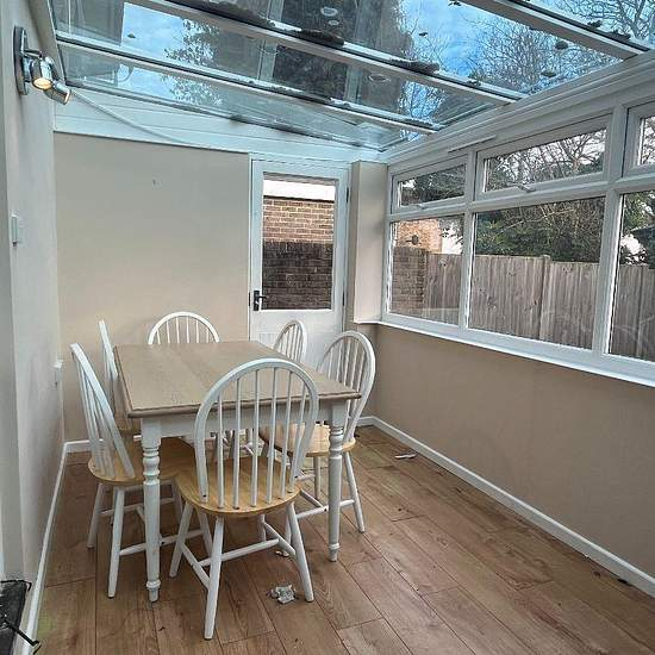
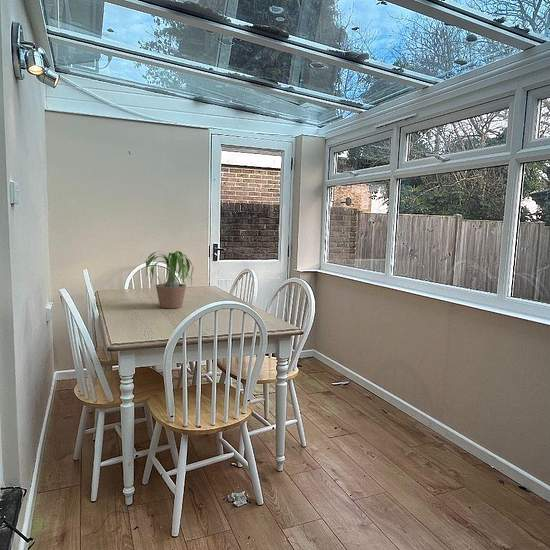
+ potted plant [143,250,195,309]
